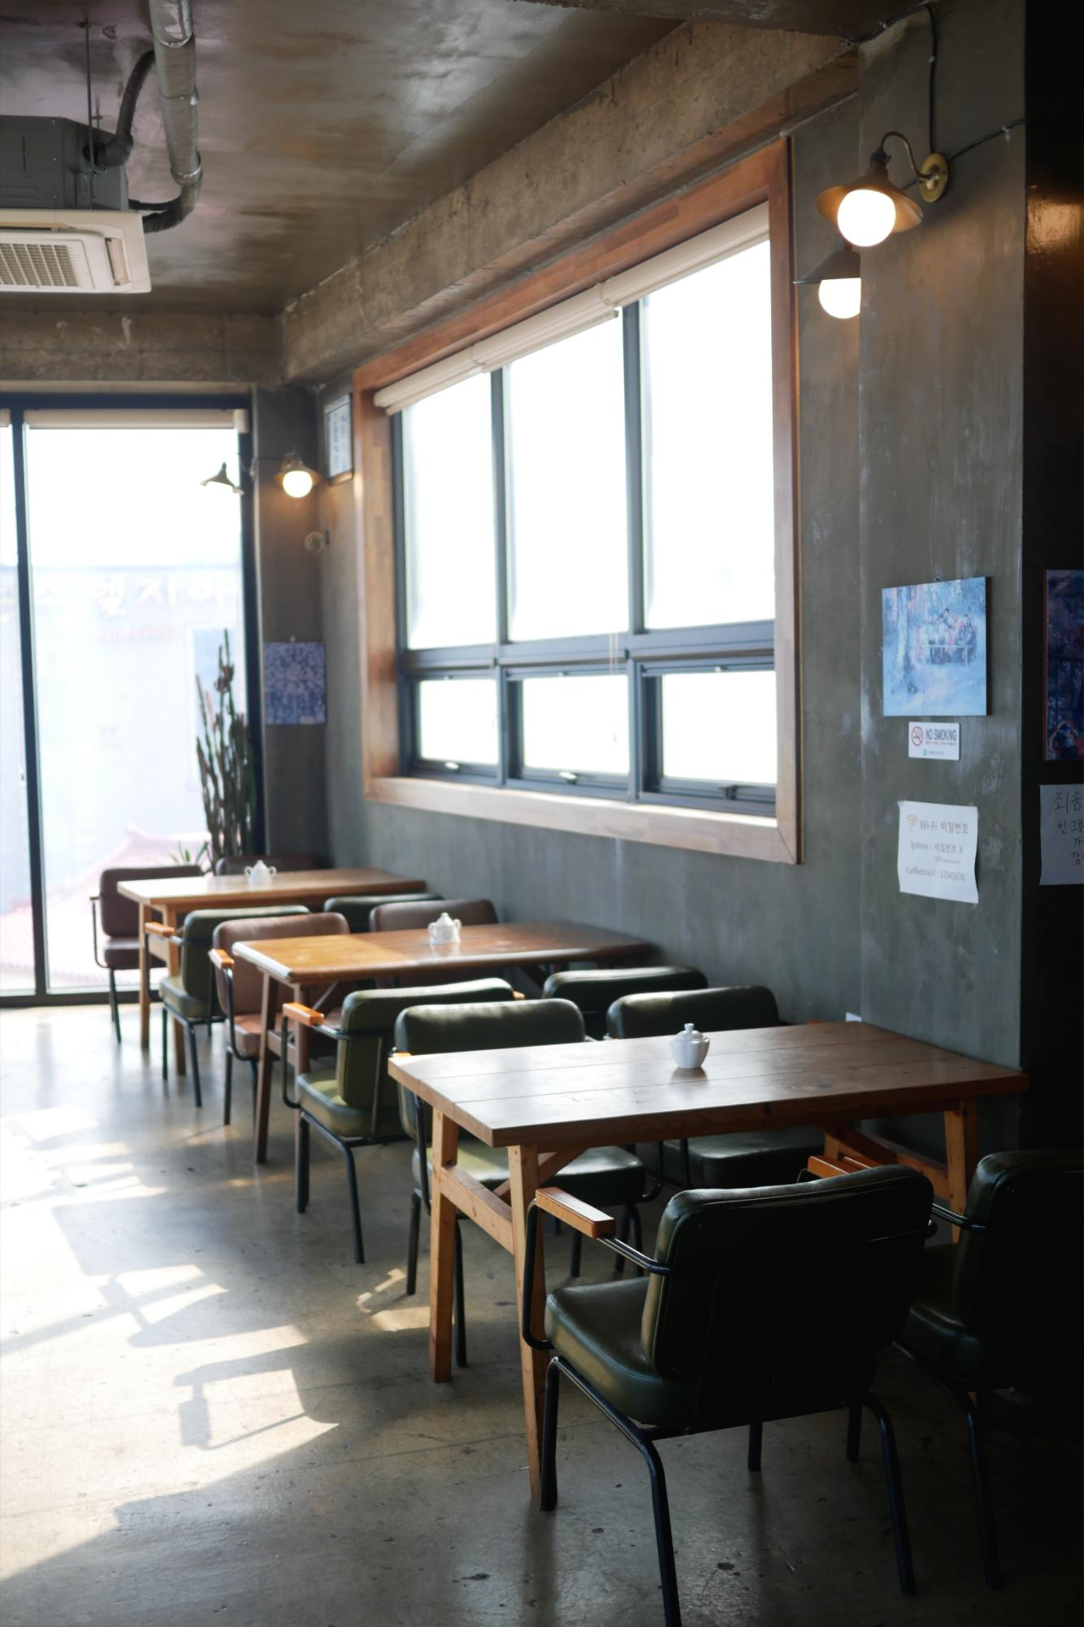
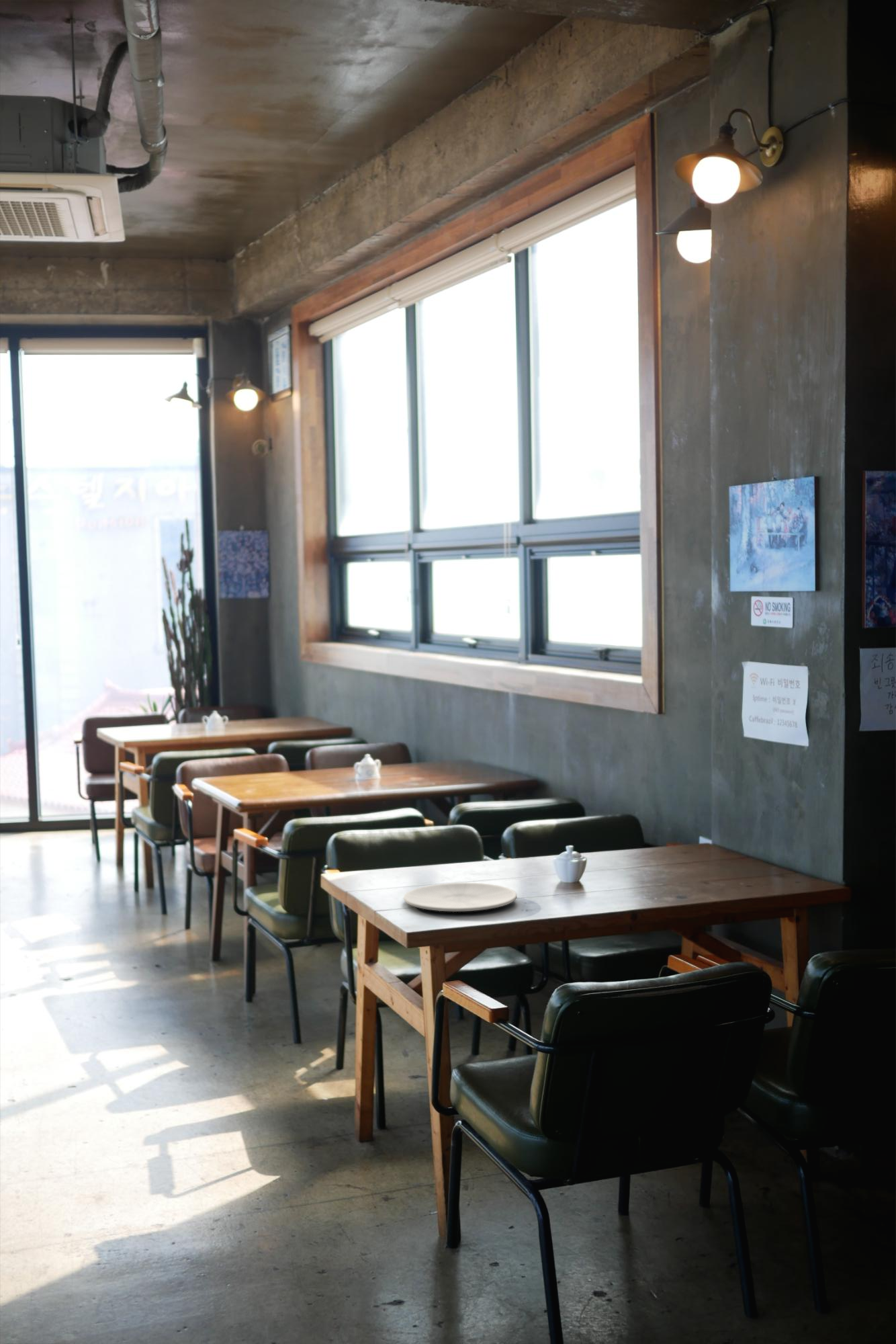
+ plate [403,882,518,913]
